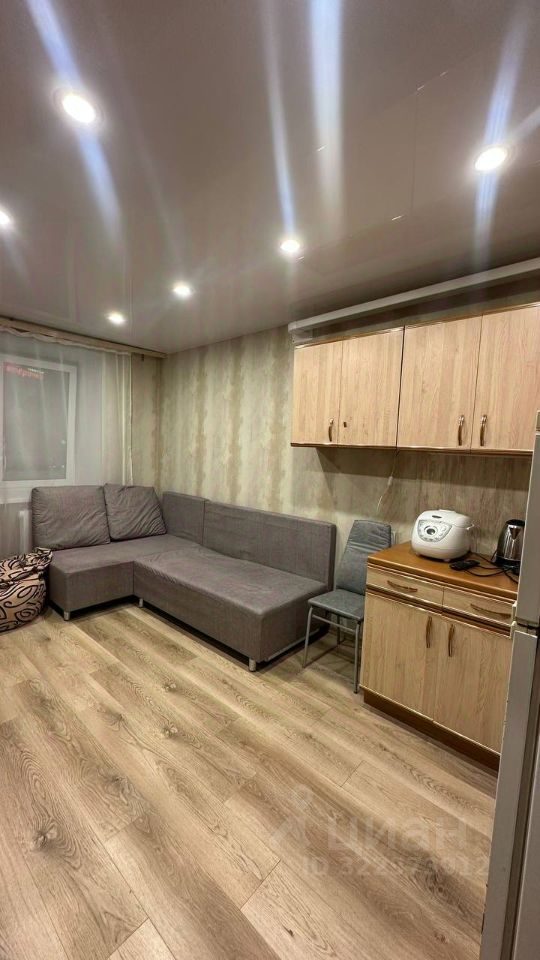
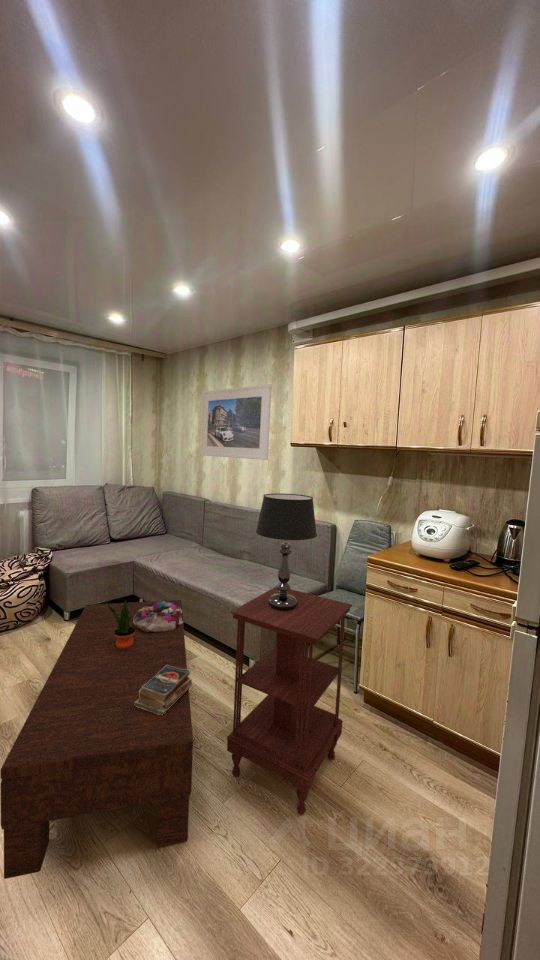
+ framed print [200,383,272,461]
+ books [134,665,193,715]
+ side table [226,585,353,815]
+ potted plant [105,599,135,649]
+ coffee table [0,599,194,880]
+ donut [133,600,184,633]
+ table lamp [255,492,318,610]
